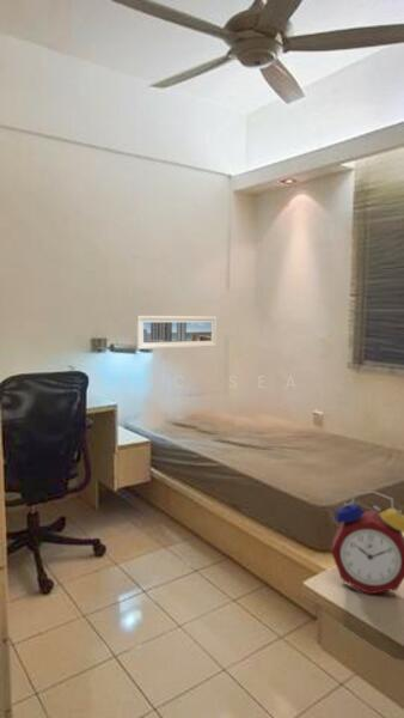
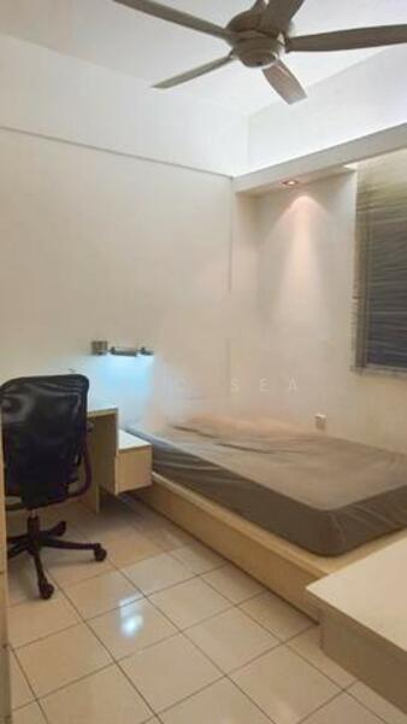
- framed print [135,315,218,351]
- alarm clock [330,489,404,596]
